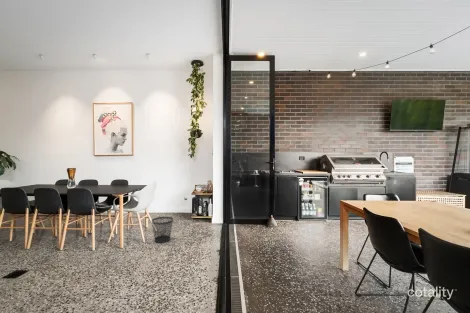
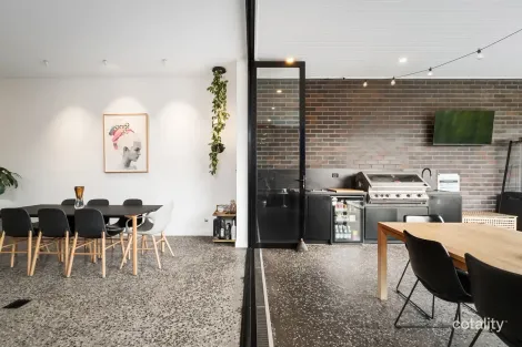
- wastebasket [151,216,174,244]
